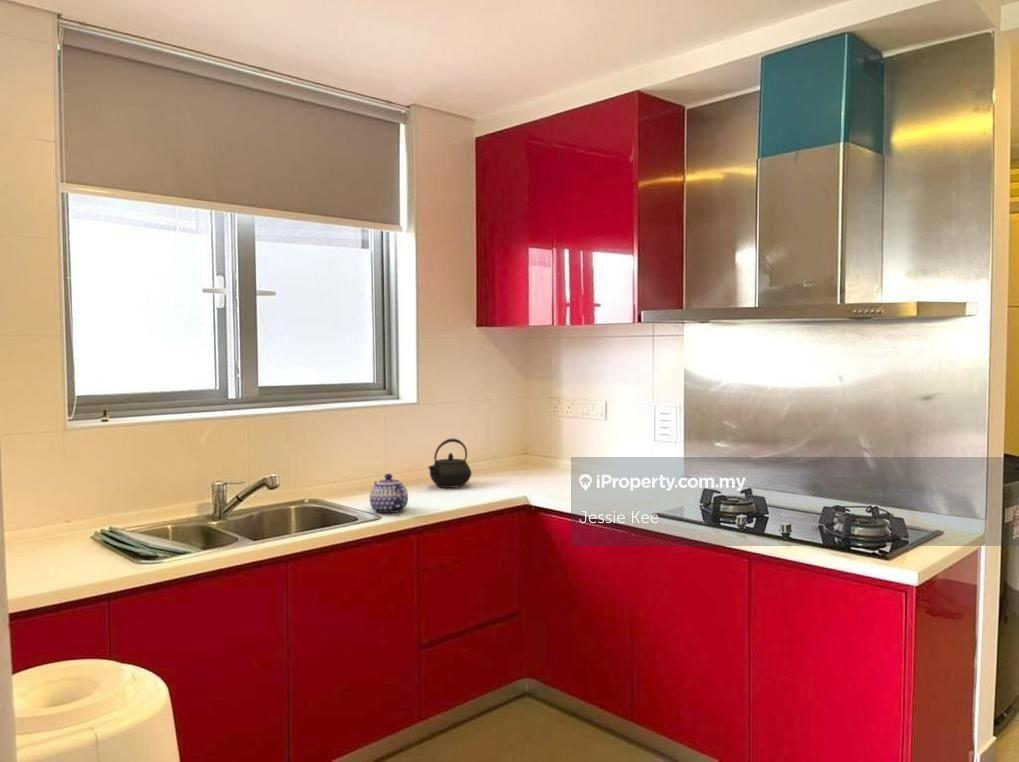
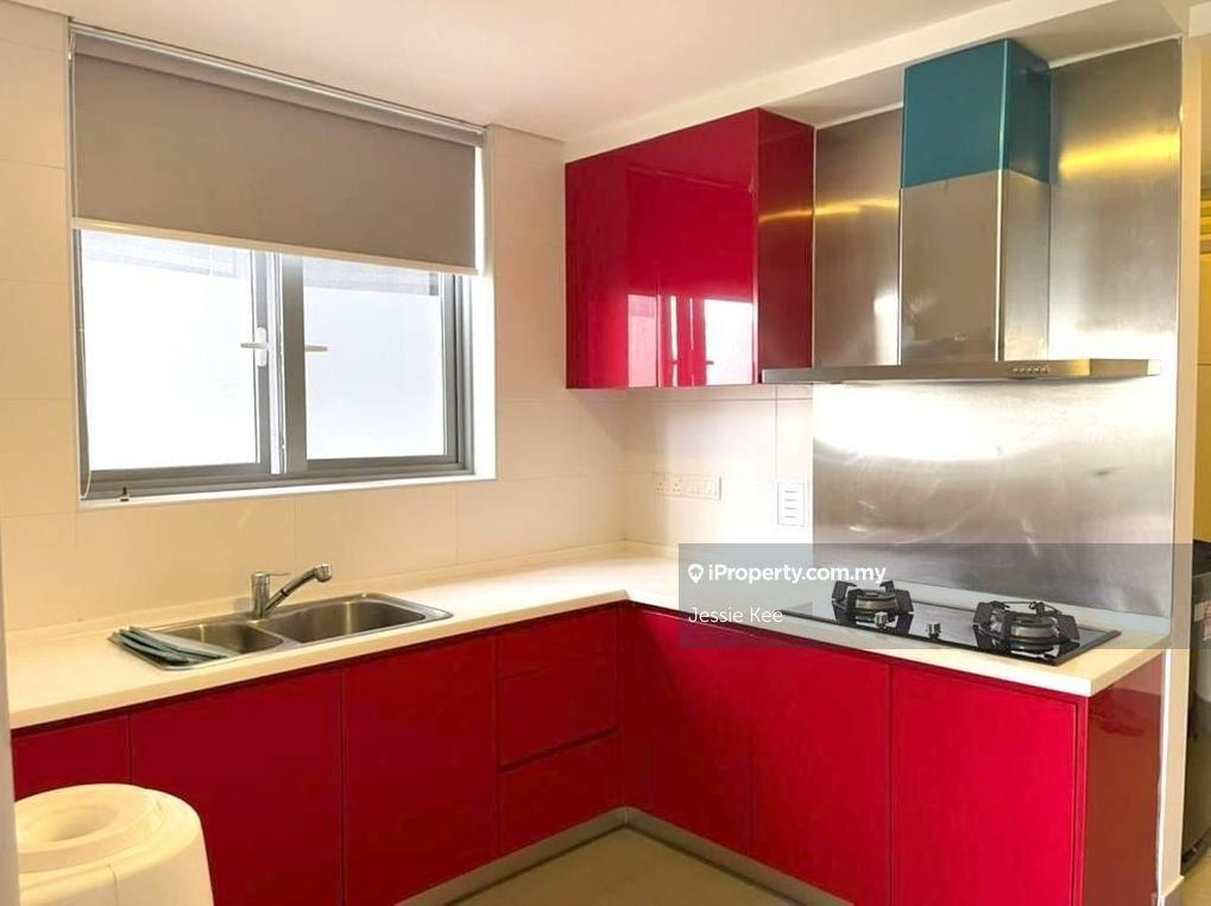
- teapot [369,473,409,514]
- kettle [427,438,473,489]
